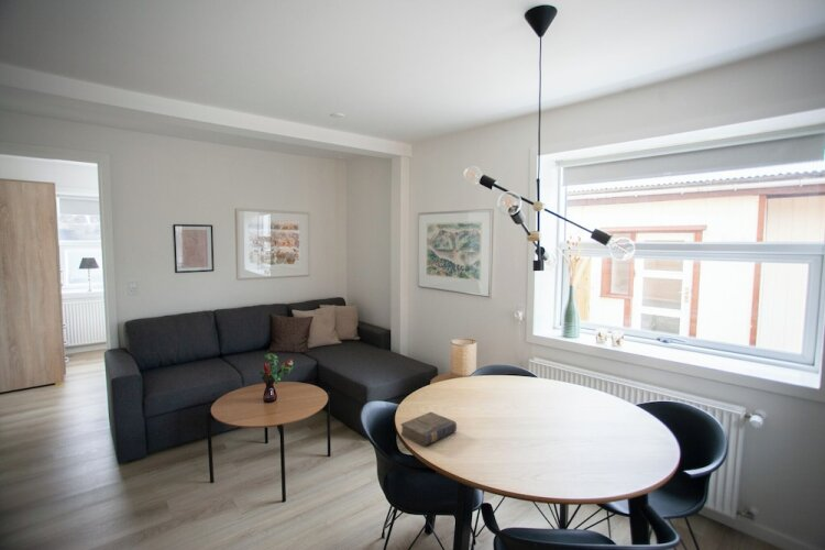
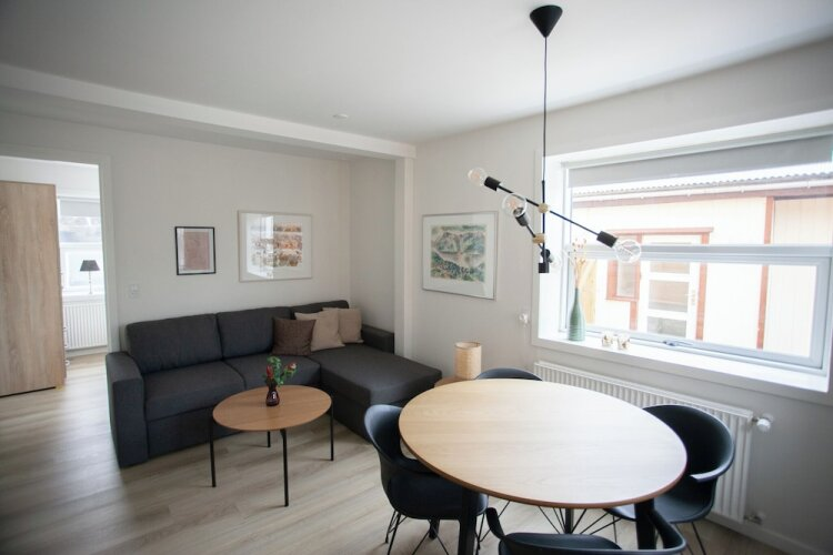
- book [399,411,458,447]
